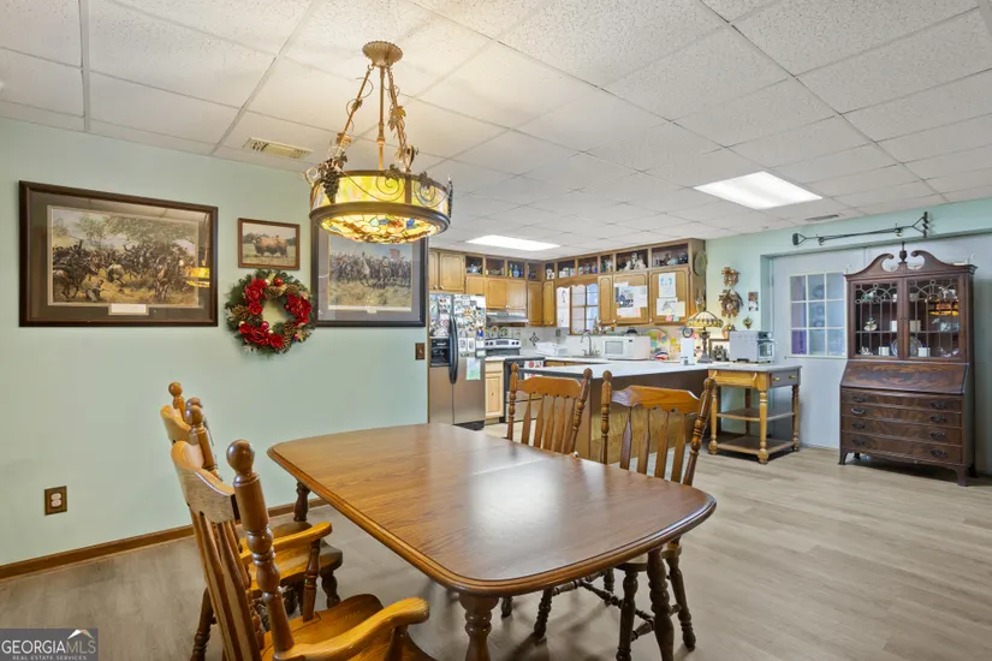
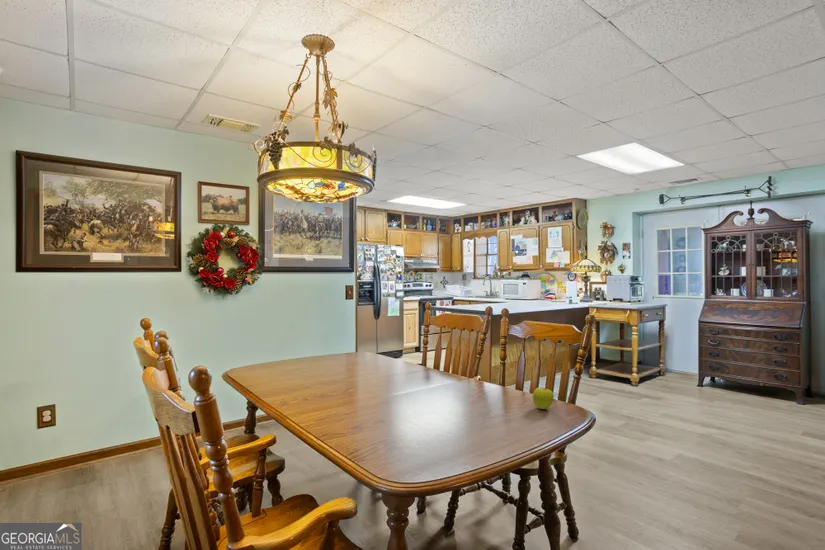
+ fruit [532,386,555,410]
